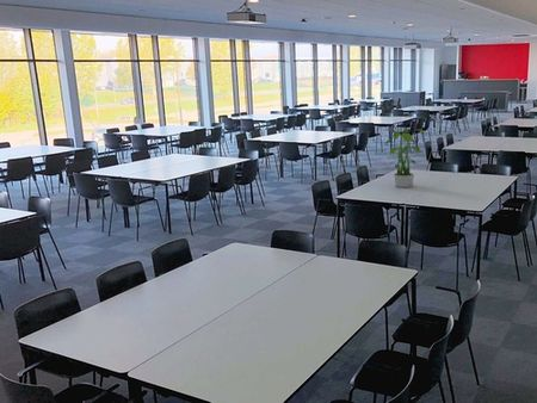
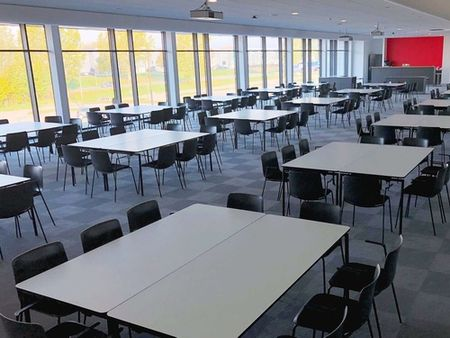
- potted plant [384,128,426,188]
